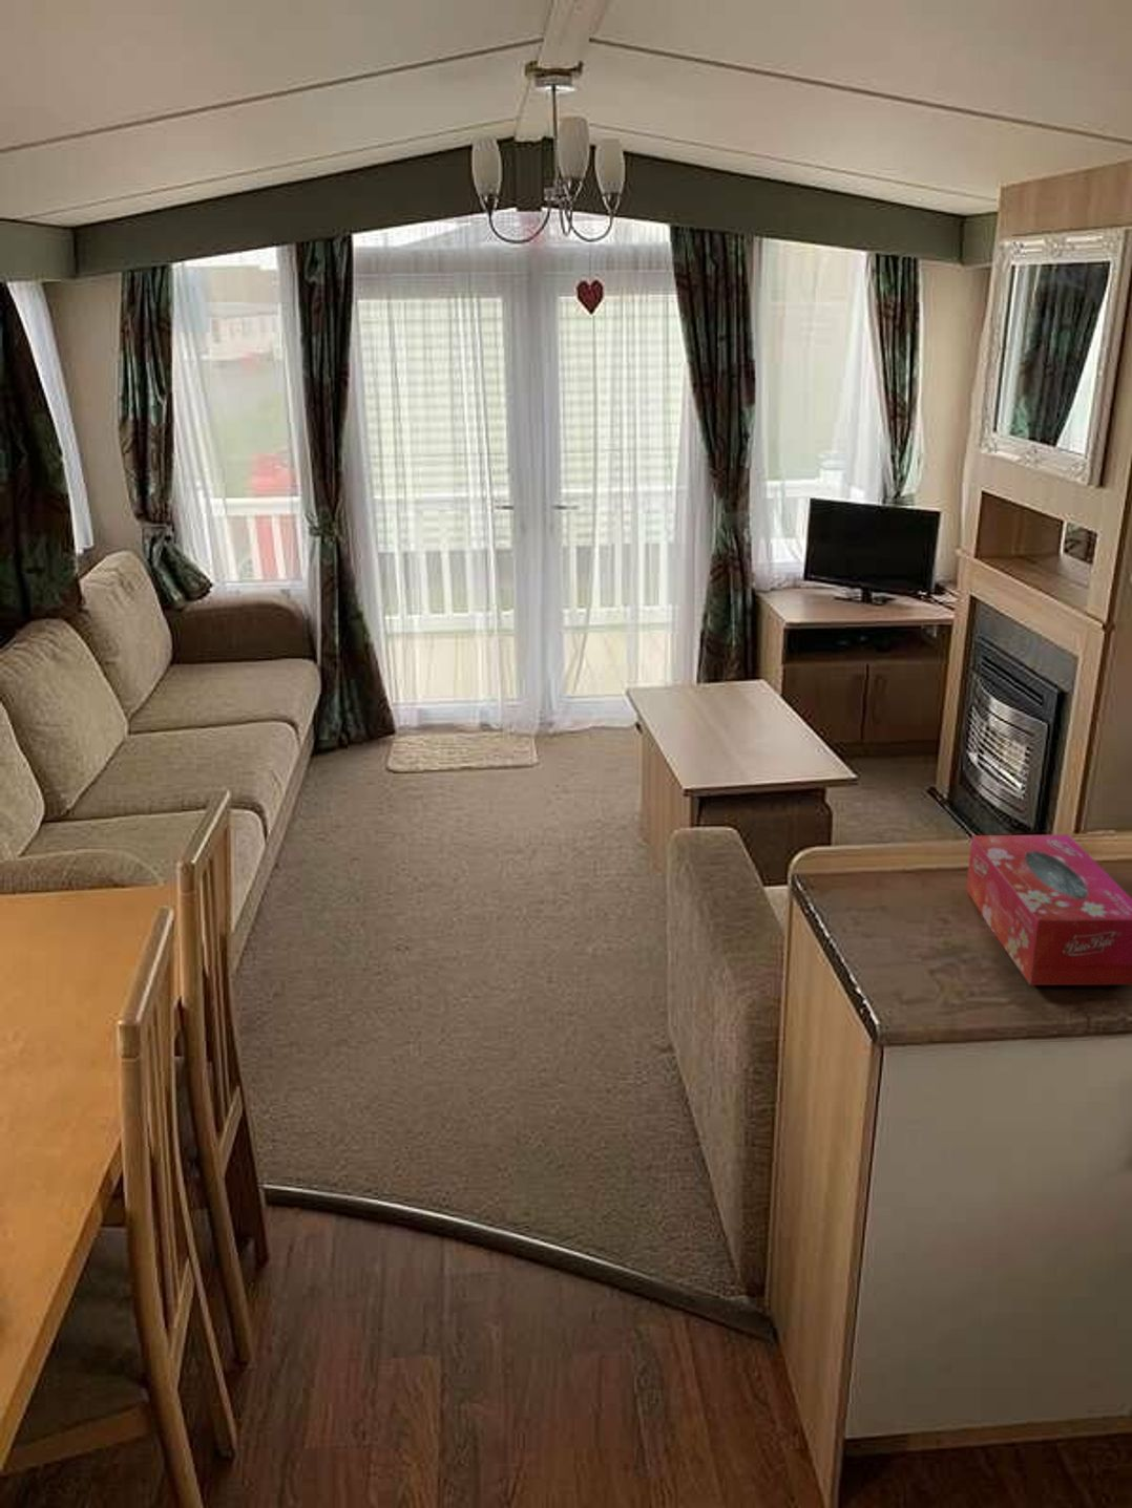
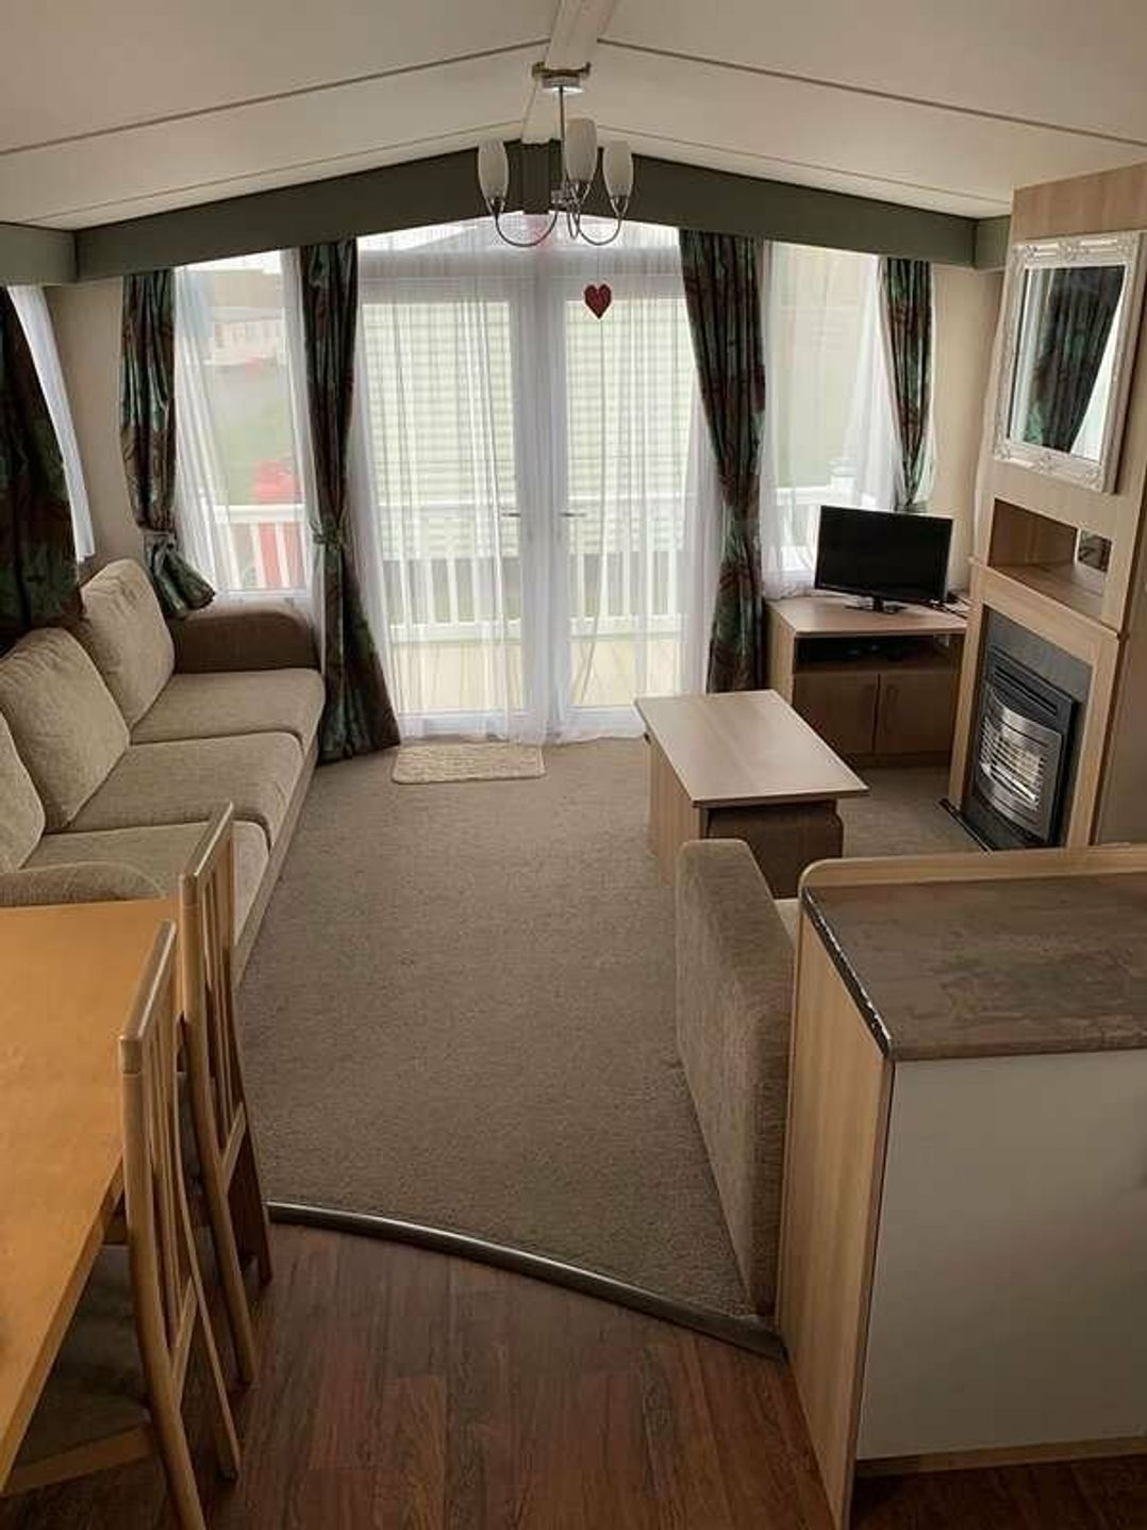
- tissue box [966,834,1132,986]
